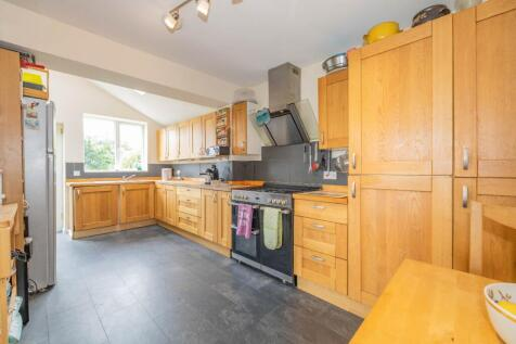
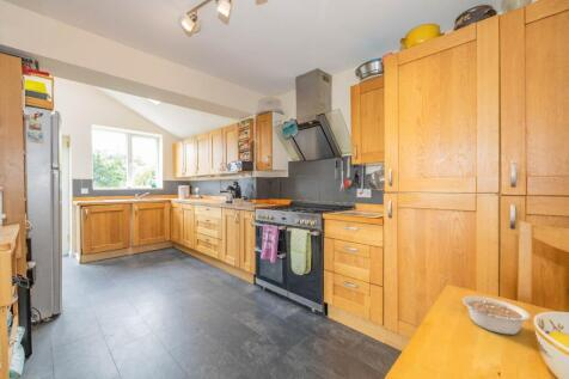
+ legume [461,295,532,336]
